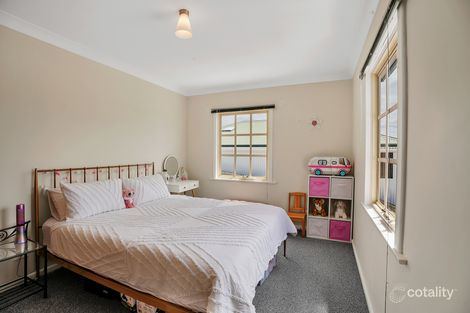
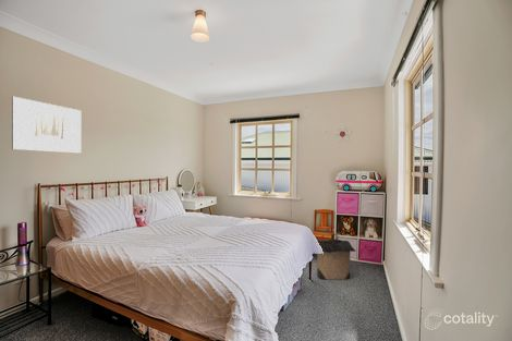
+ laundry hamper [316,232,356,281]
+ wall art [11,96,82,155]
